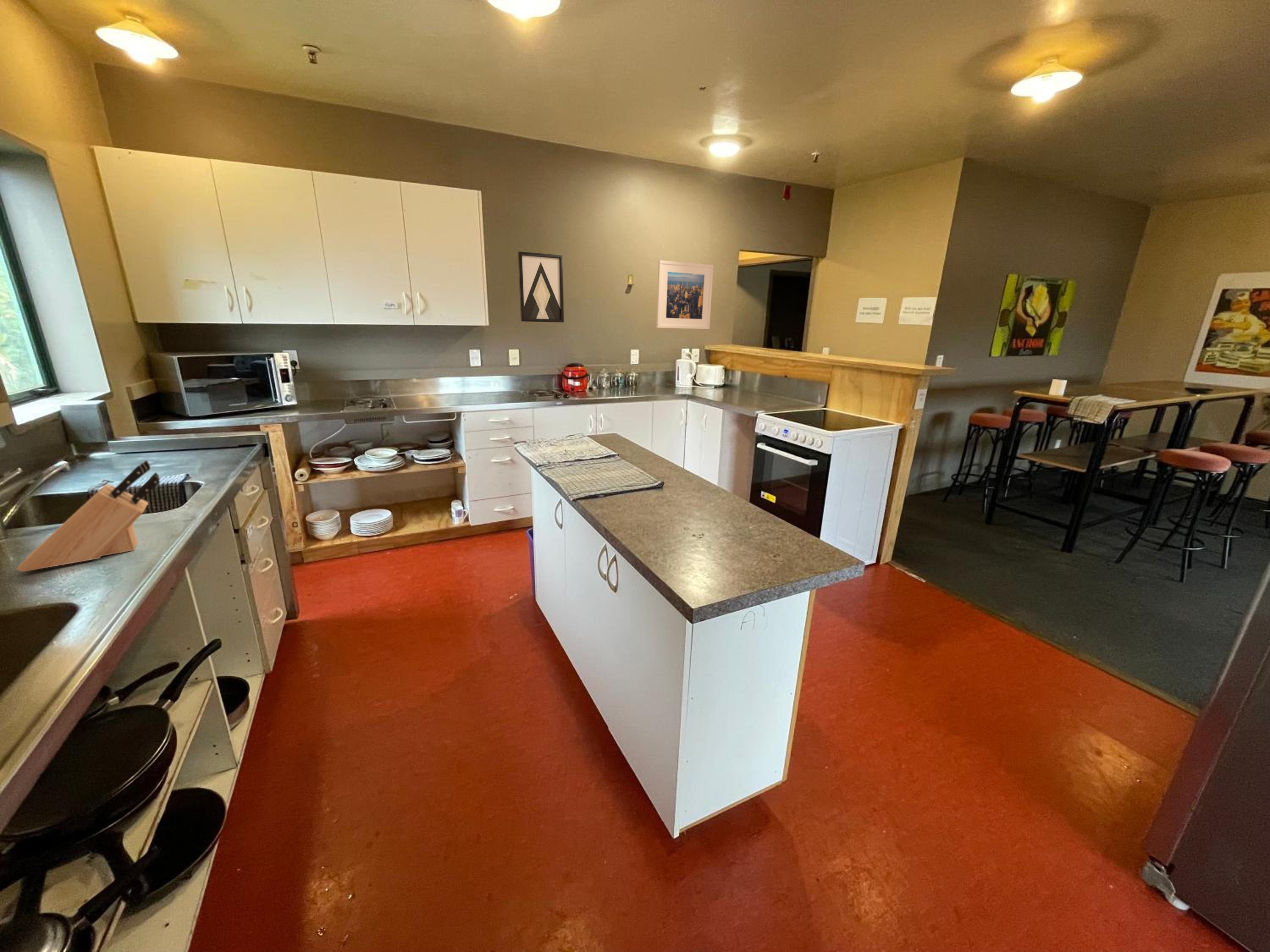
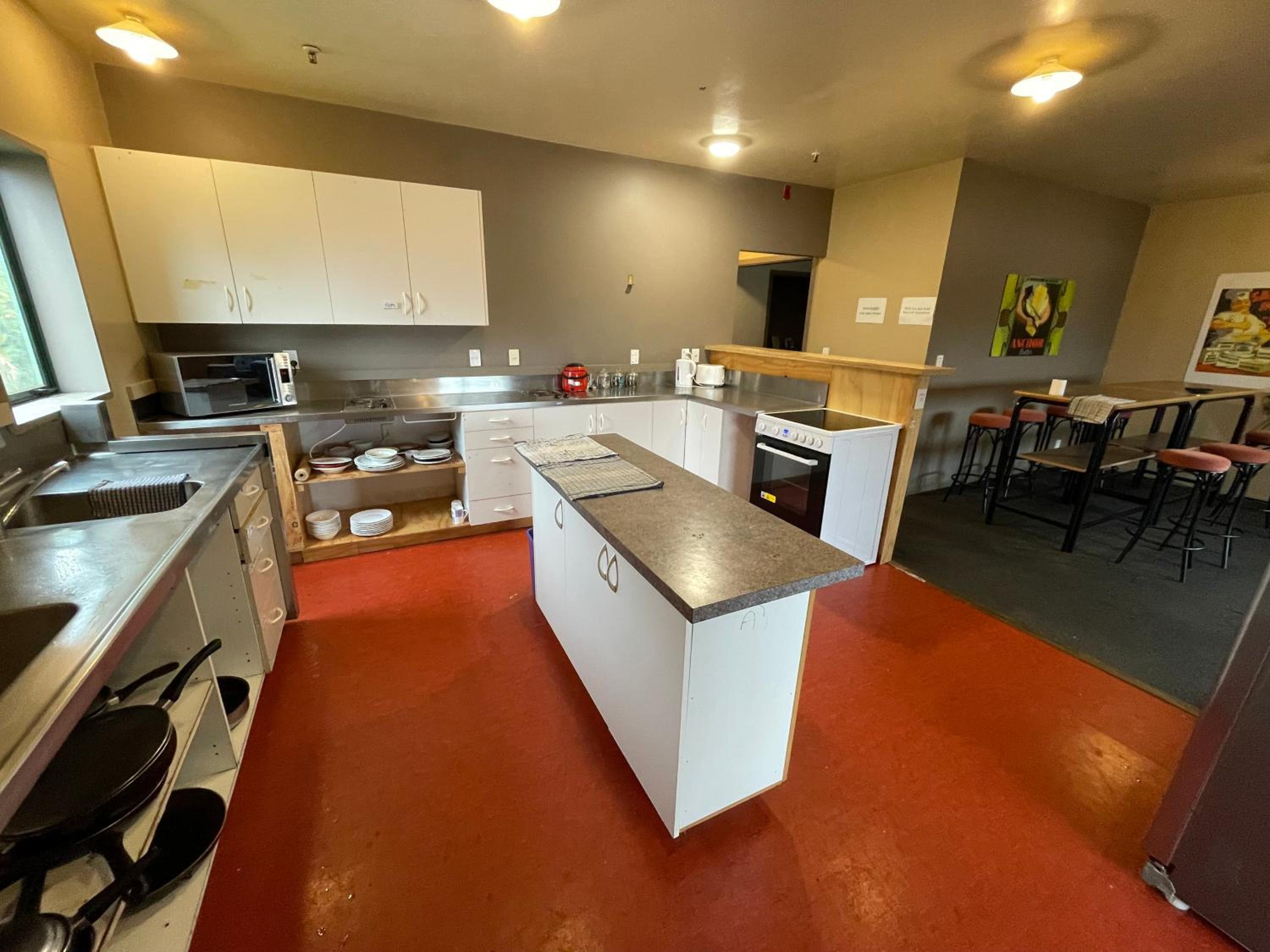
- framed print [656,260,714,330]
- wall art [517,251,564,323]
- knife block [16,460,160,572]
